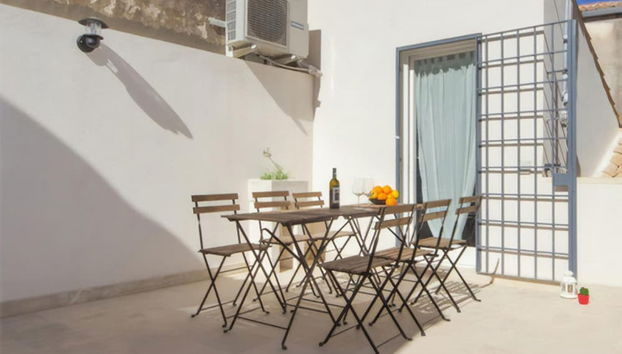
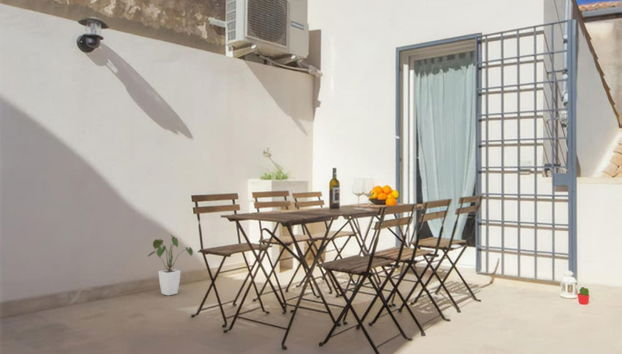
+ house plant [147,233,194,297]
